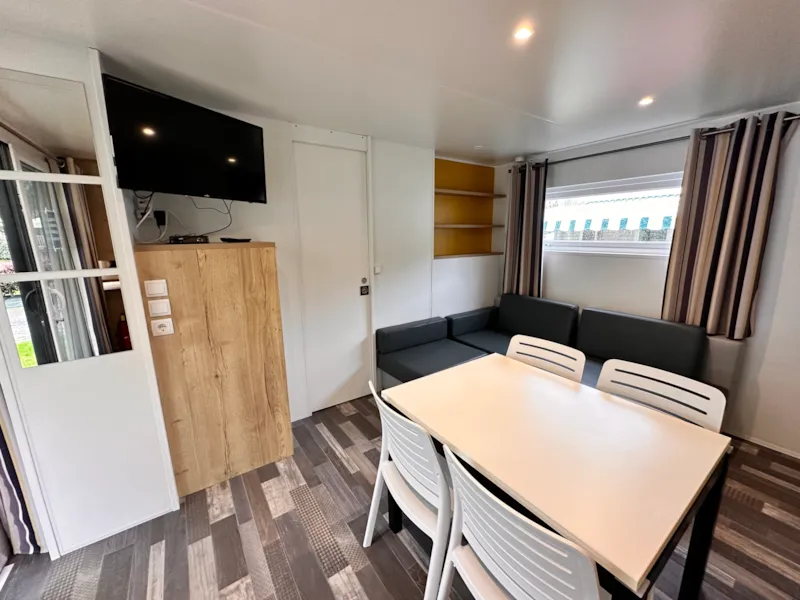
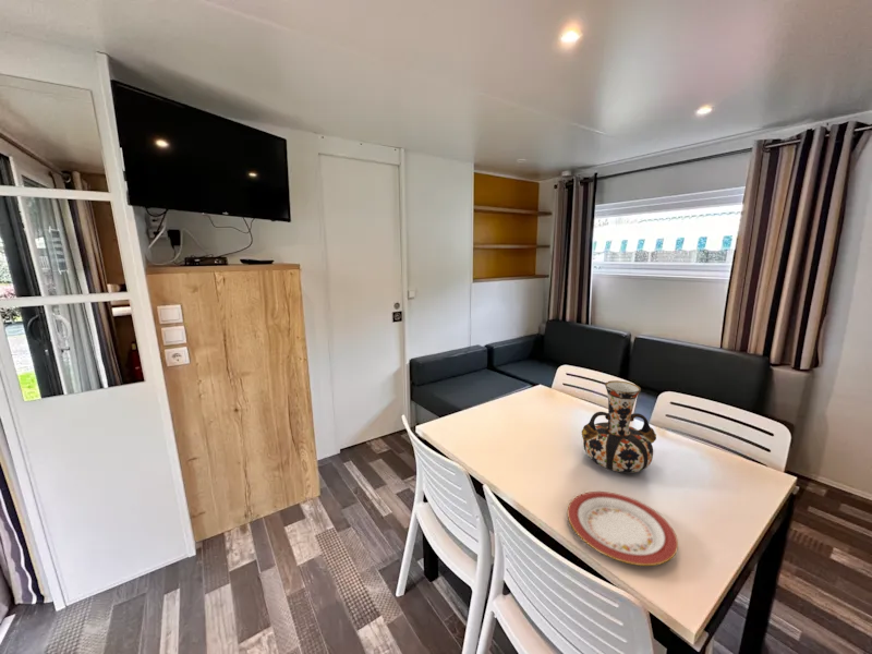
+ plate [567,491,679,567]
+ vase [580,379,657,474]
